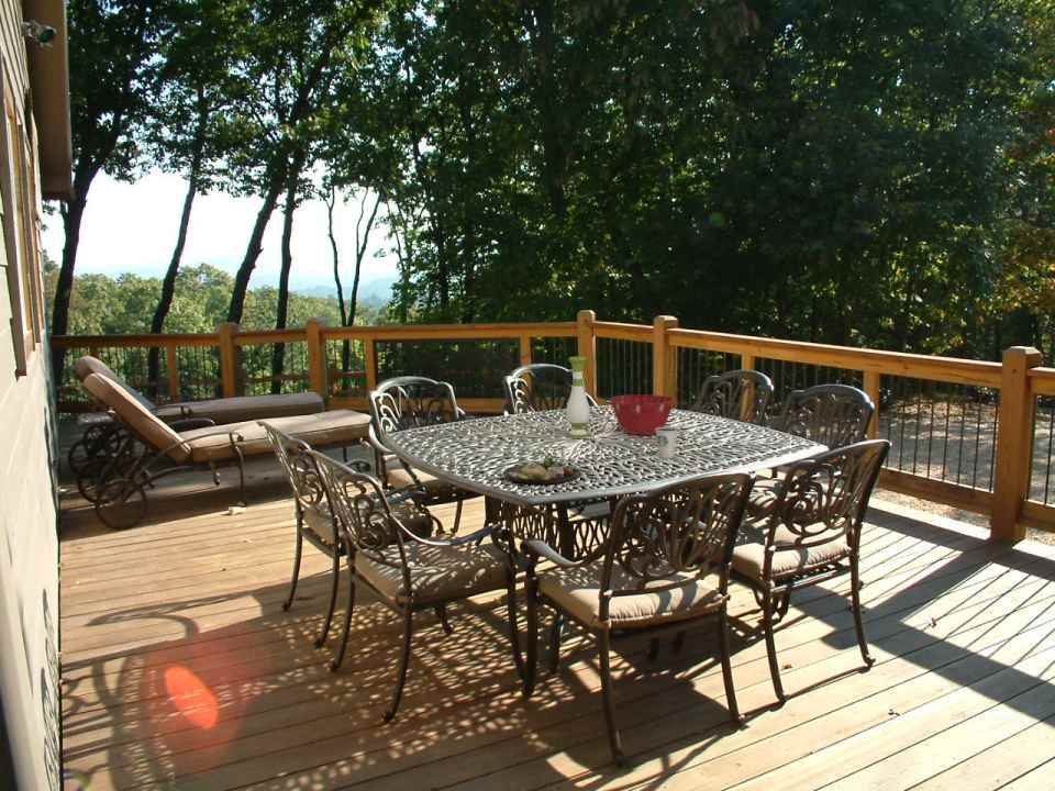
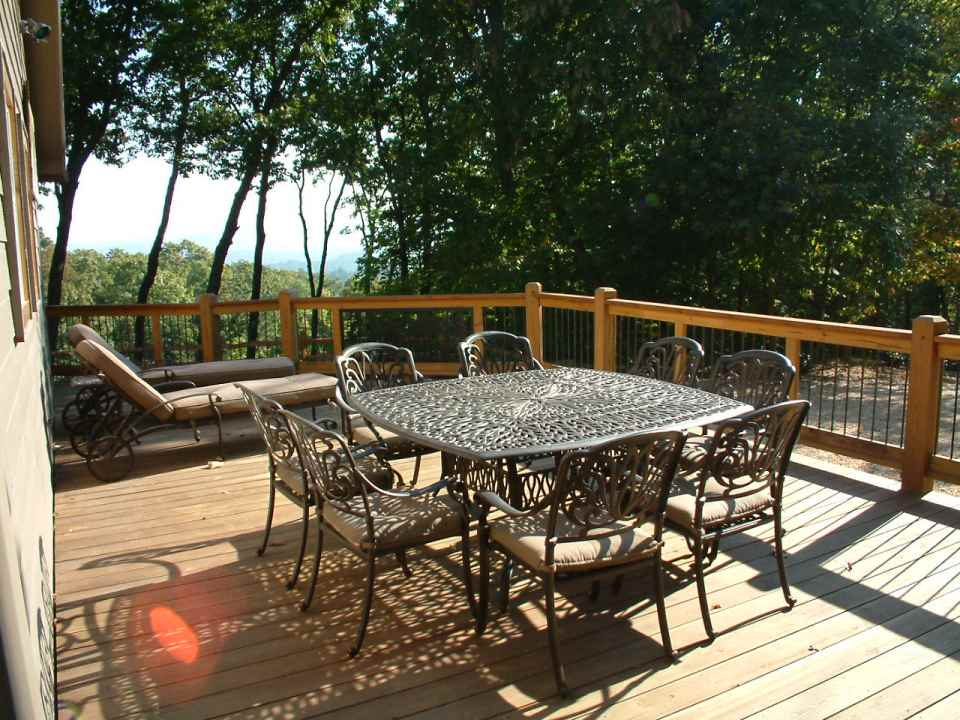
- mixing bowl [609,393,676,436]
- dixie cup [655,426,679,459]
- dinner plate [502,456,582,484]
- vase [565,356,591,439]
